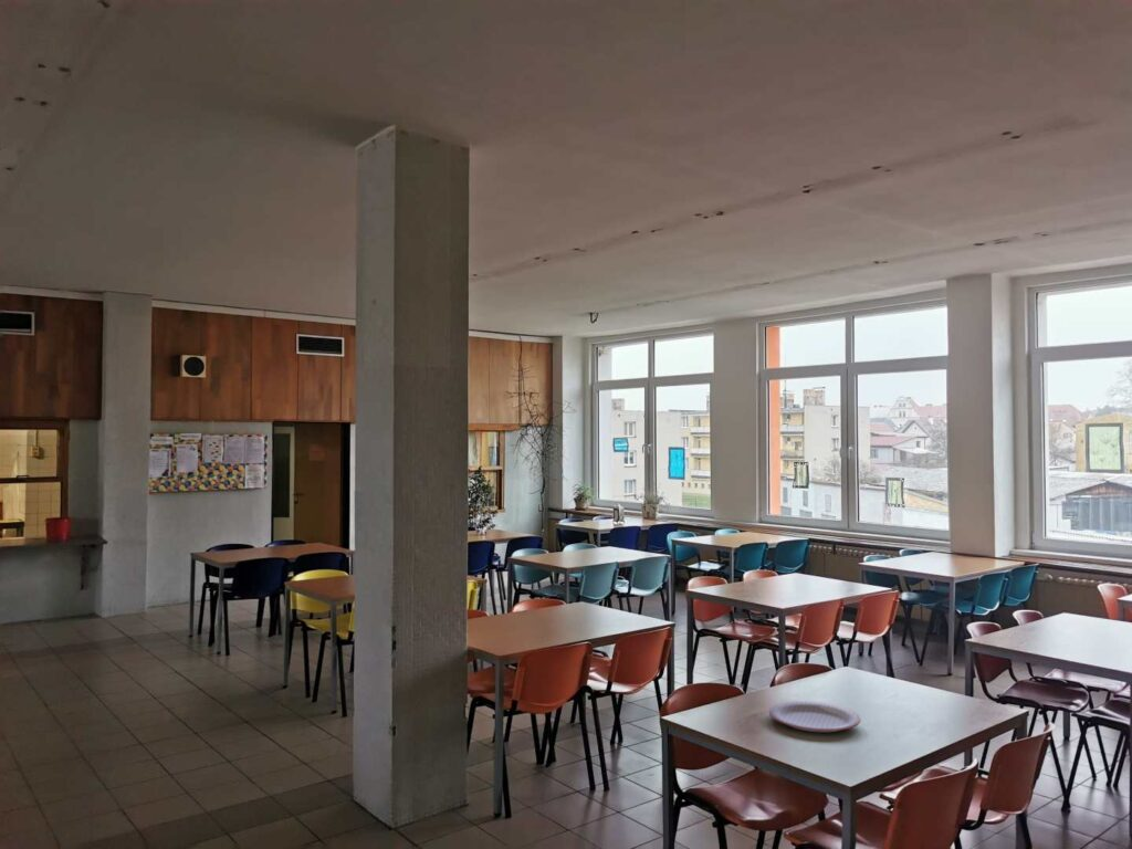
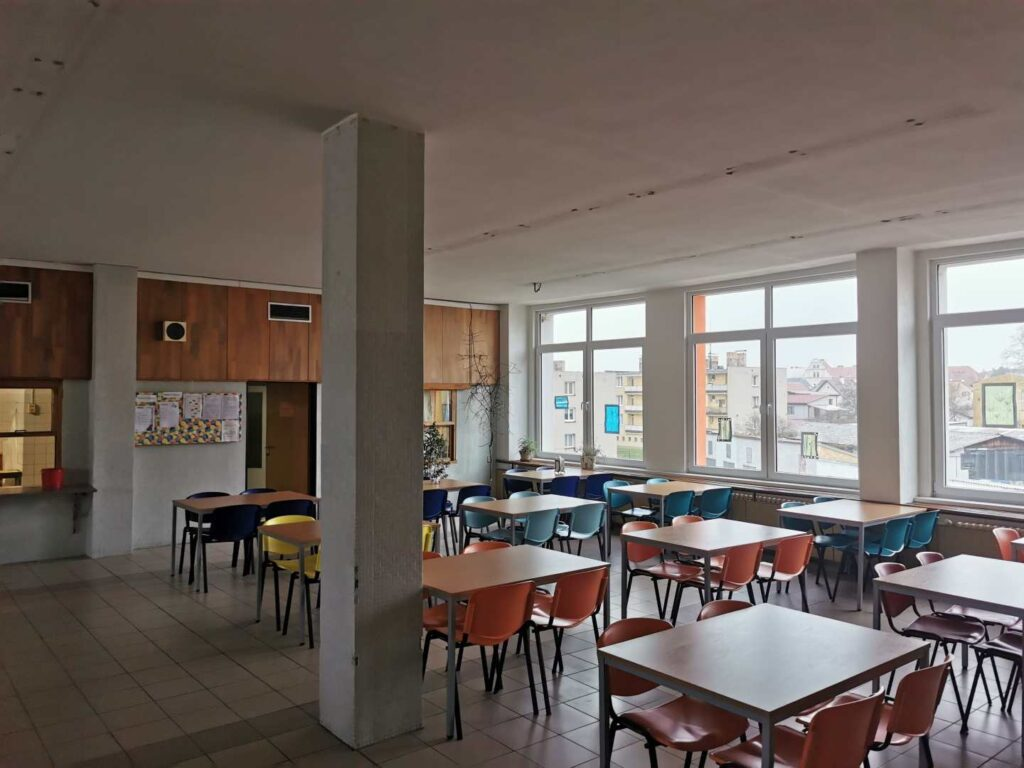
- plate [768,700,861,733]
